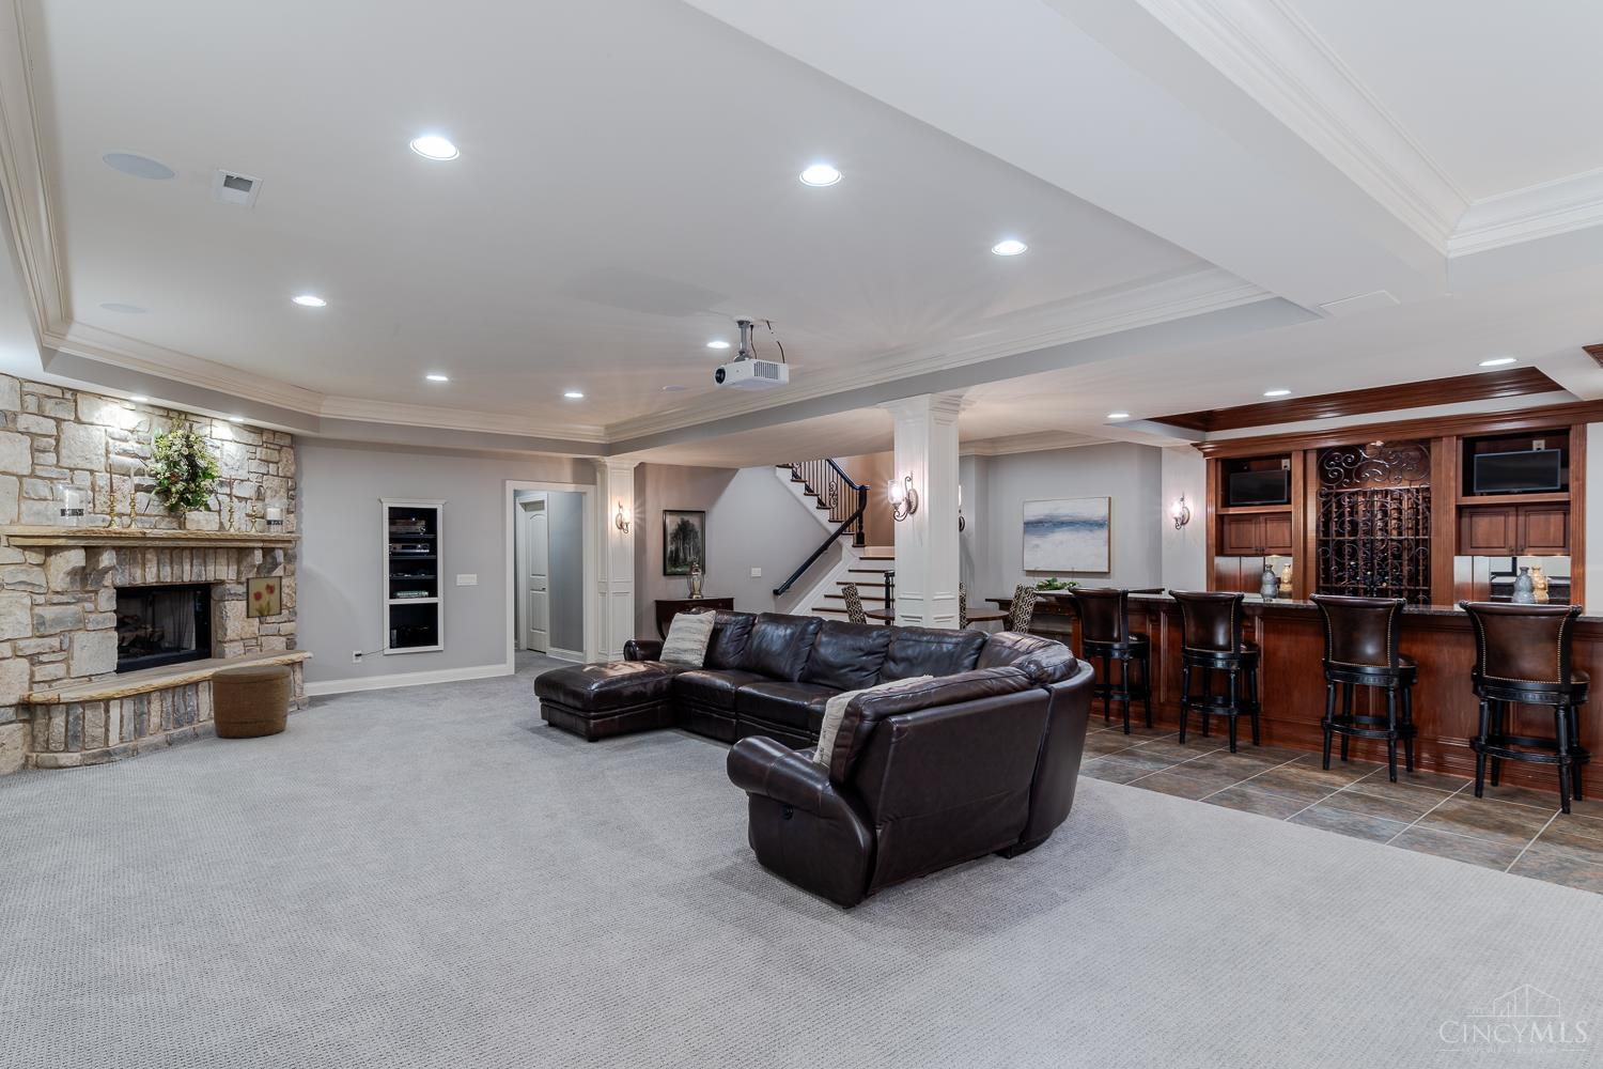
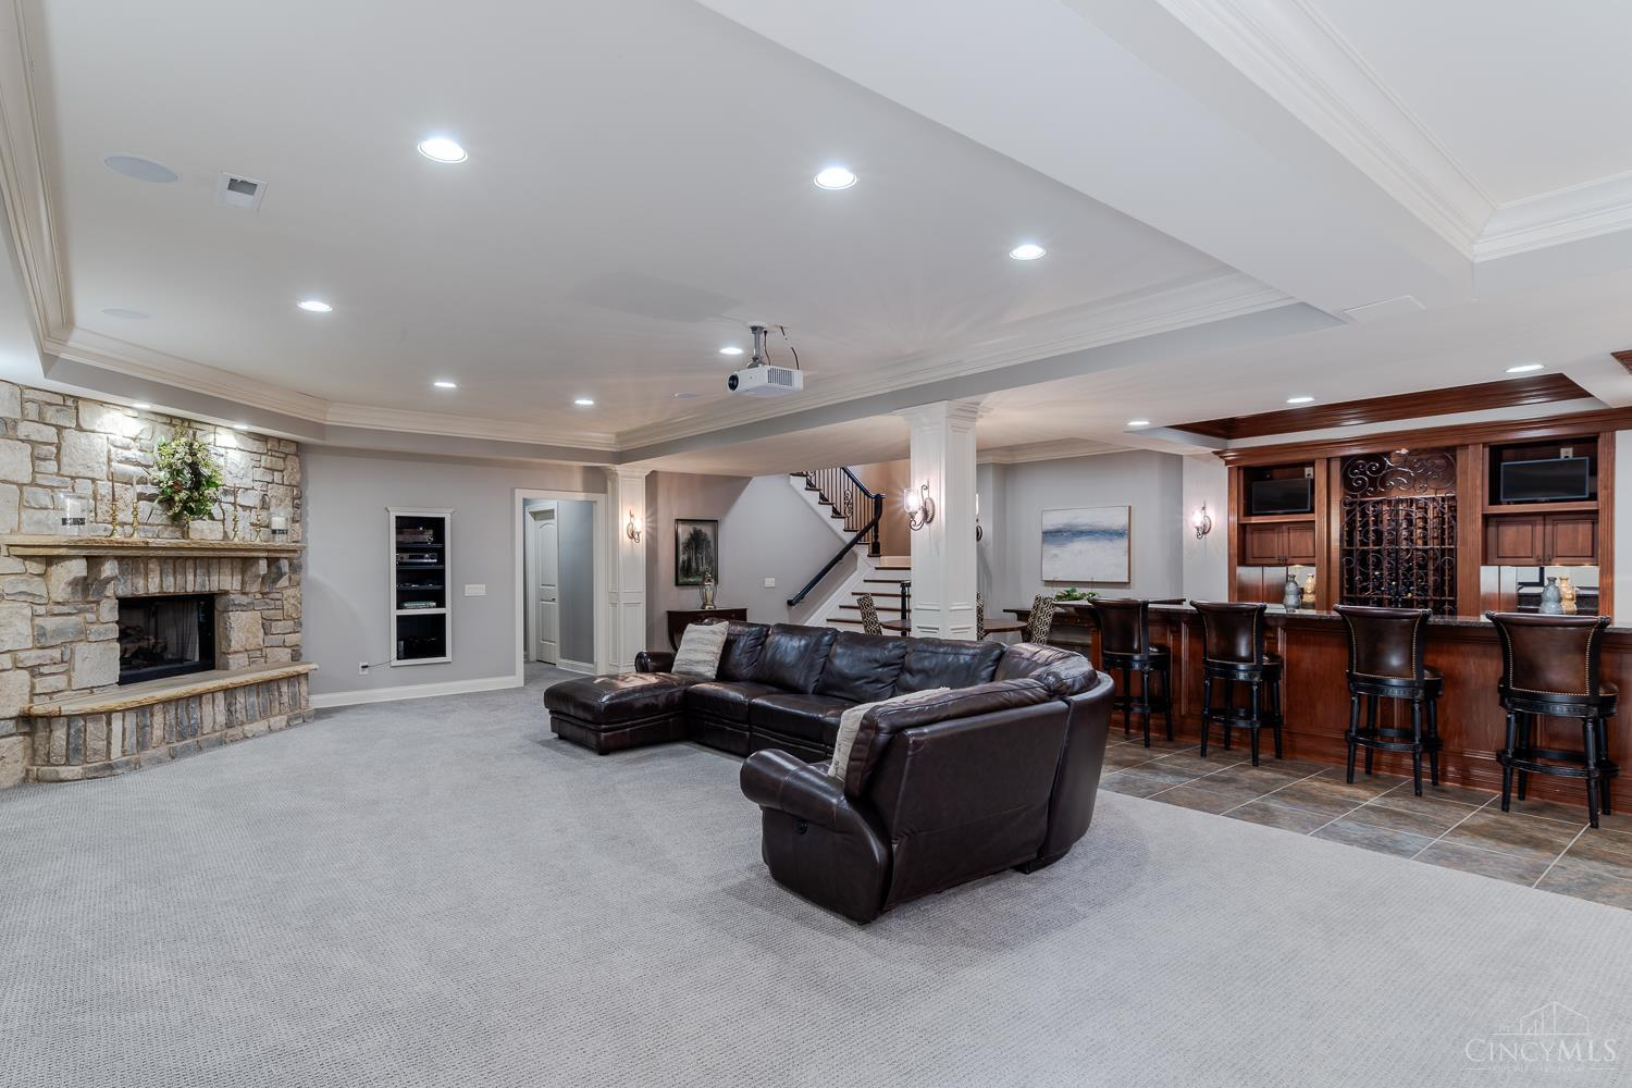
- basket [210,663,293,739]
- wall art [245,575,283,620]
